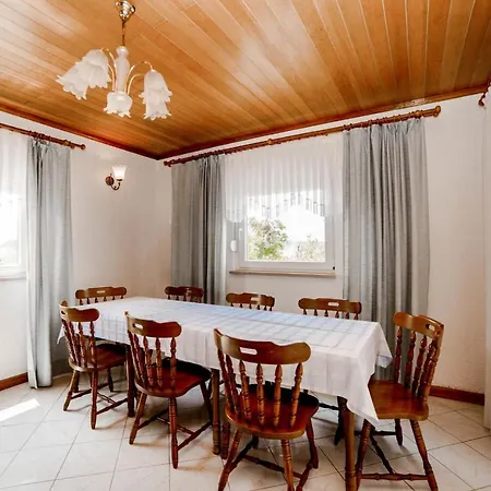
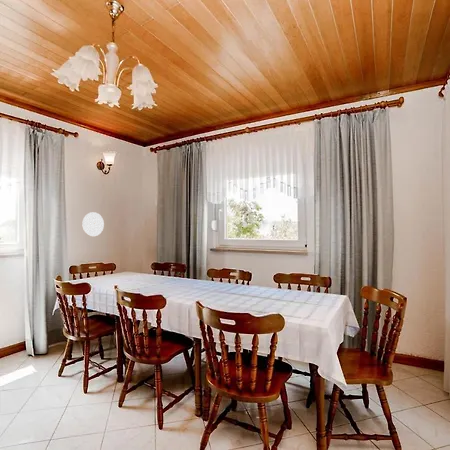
+ wall clock [81,211,105,237]
